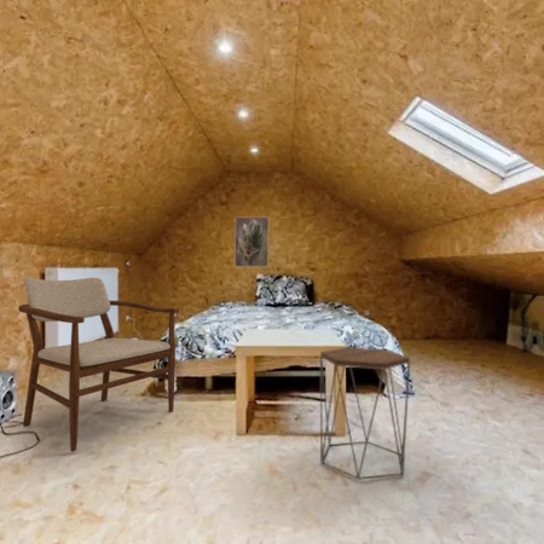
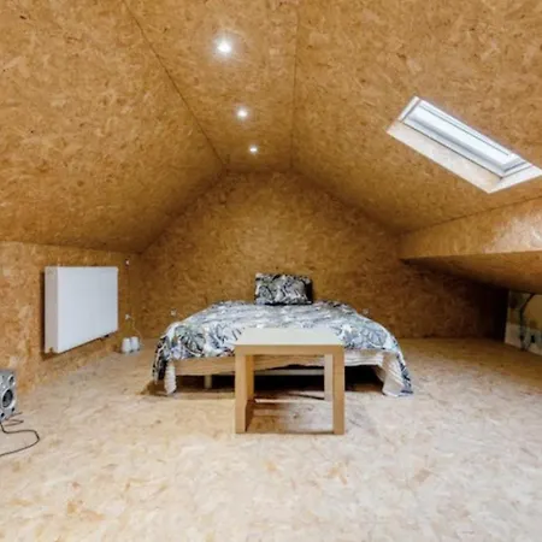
- armchair [17,276,180,452]
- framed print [233,216,270,268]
- side table [319,347,411,481]
